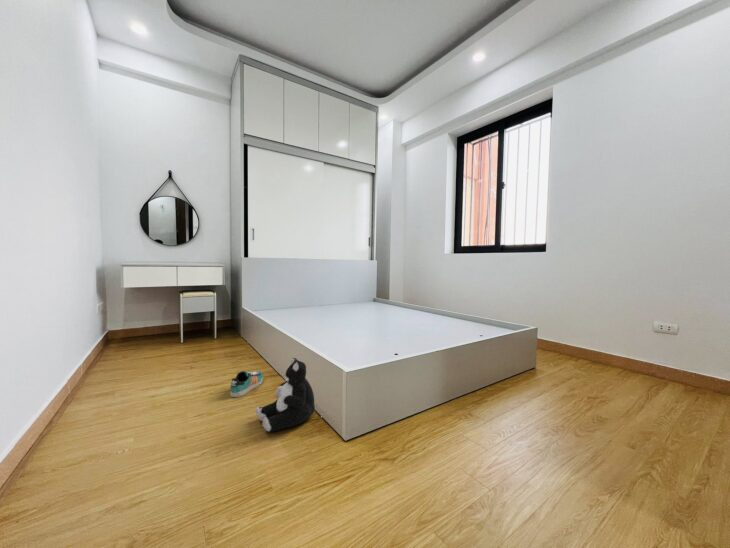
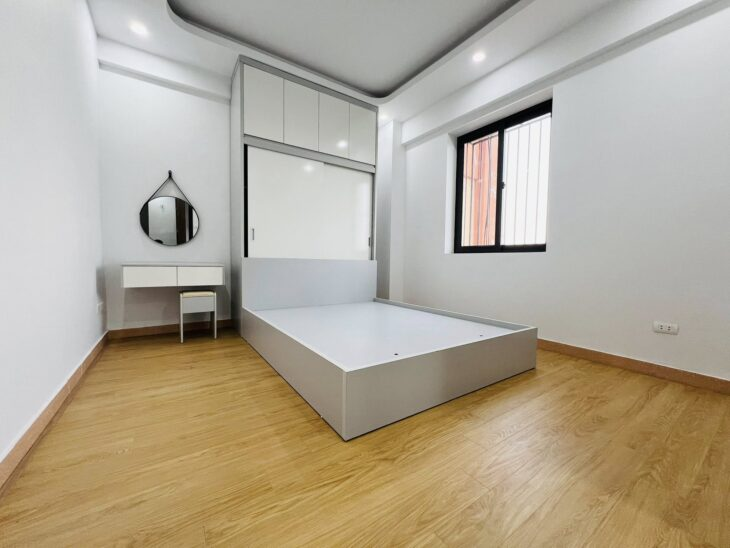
- sneaker [229,370,264,398]
- plush toy [255,357,316,432]
